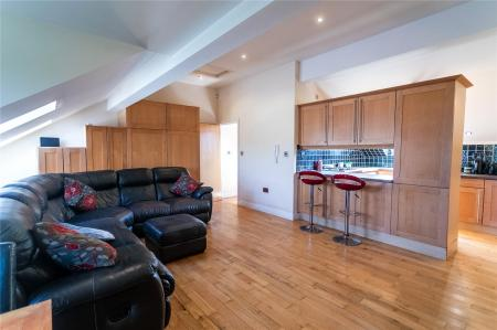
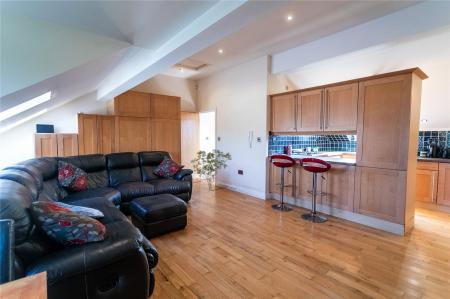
+ shrub [190,148,233,192]
